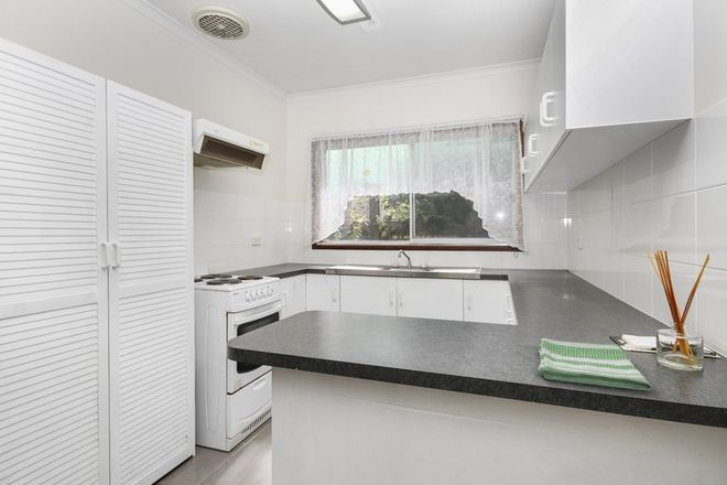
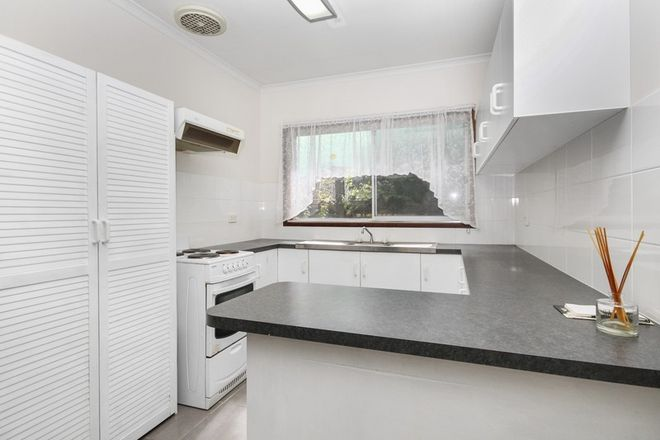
- dish towel [536,337,653,391]
